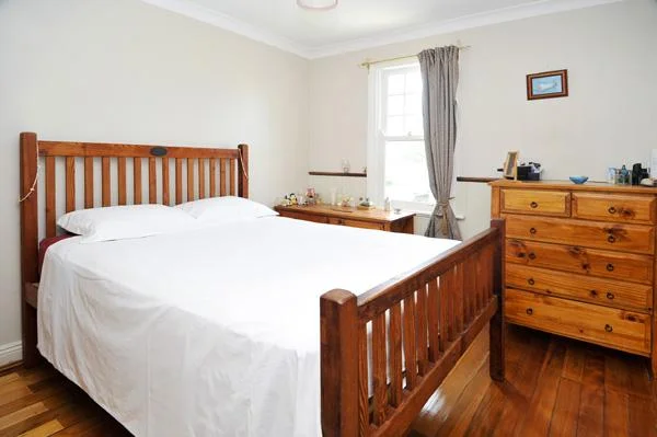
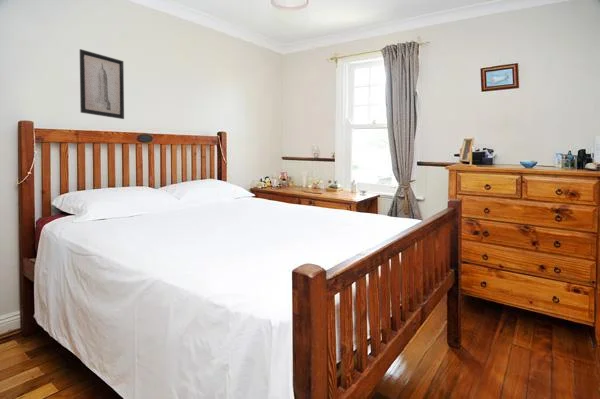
+ wall art [79,48,125,120]
